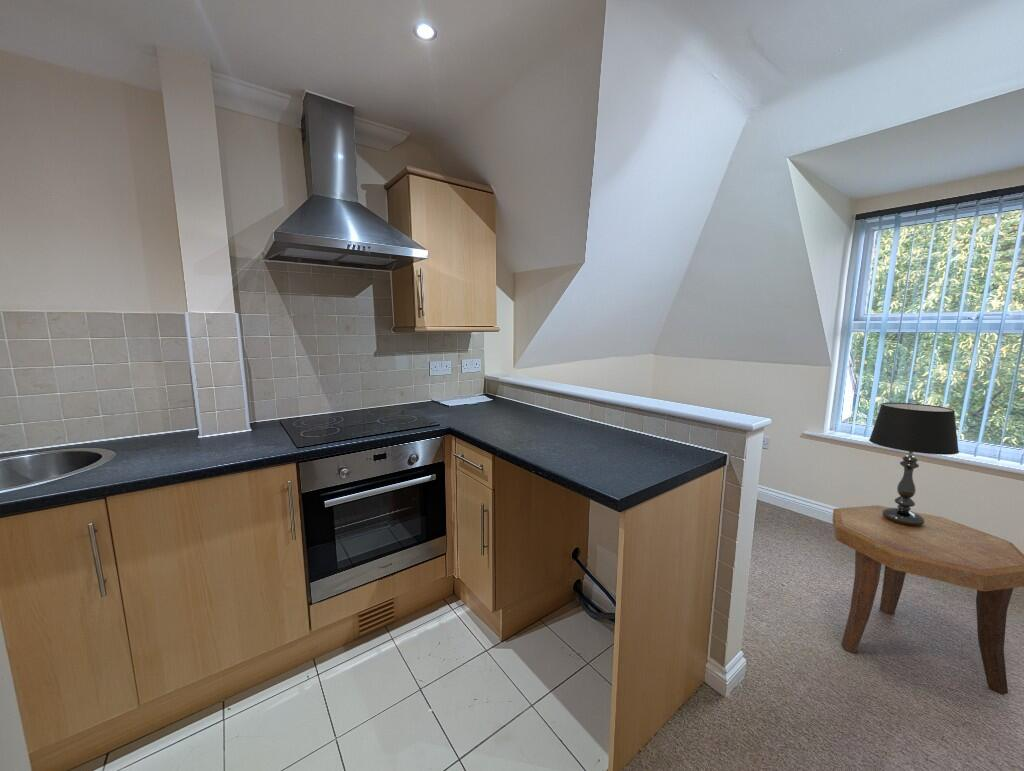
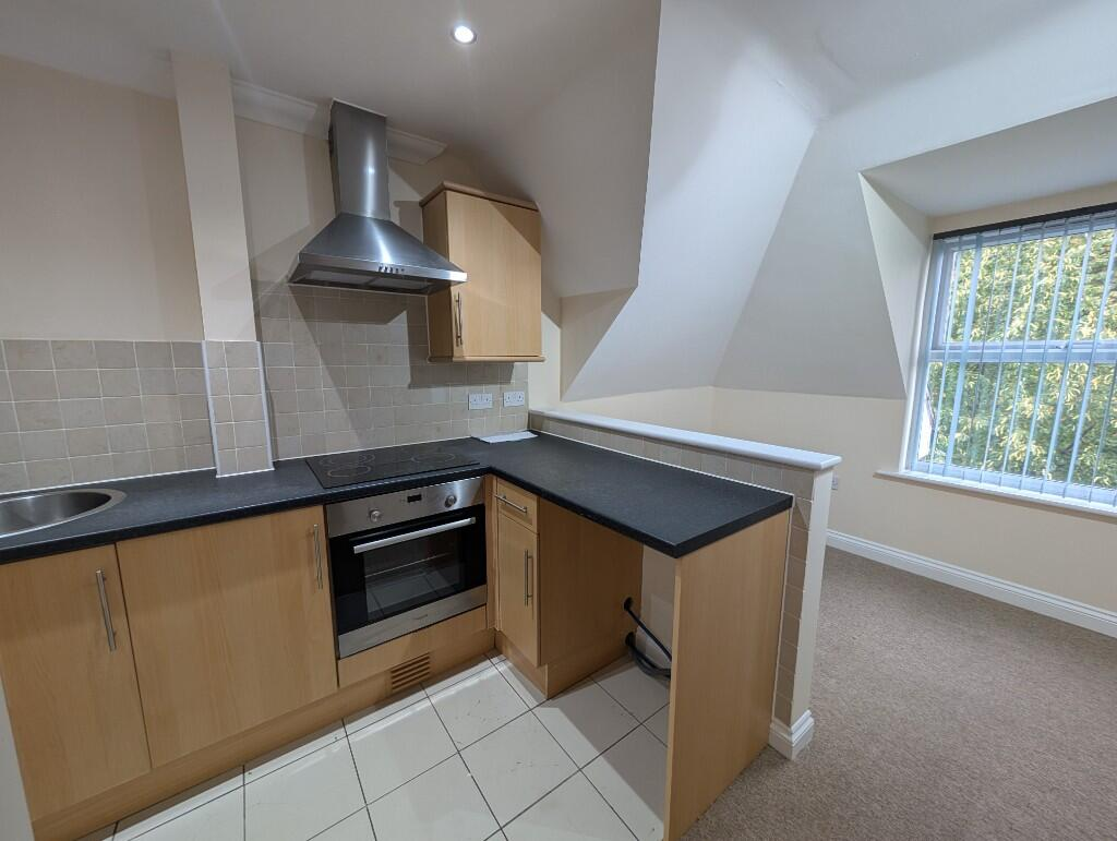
- table lamp [868,402,960,526]
- side table [832,504,1024,696]
